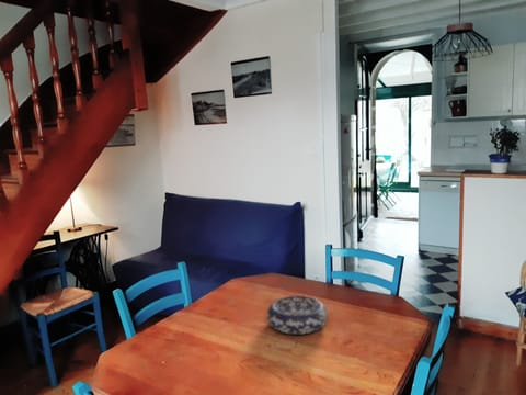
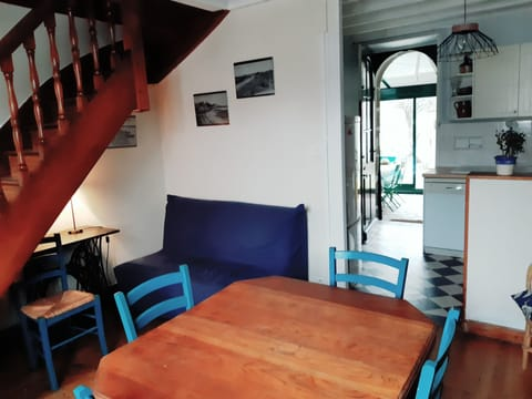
- decorative bowl [266,295,329,336]
